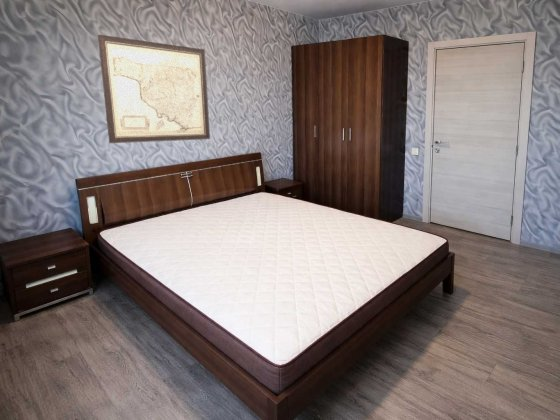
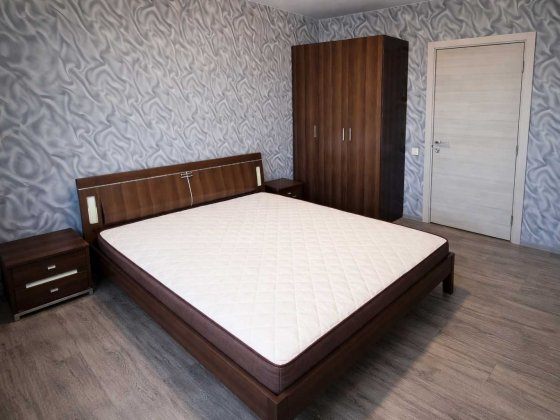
- wall art [97,34,211,144]
